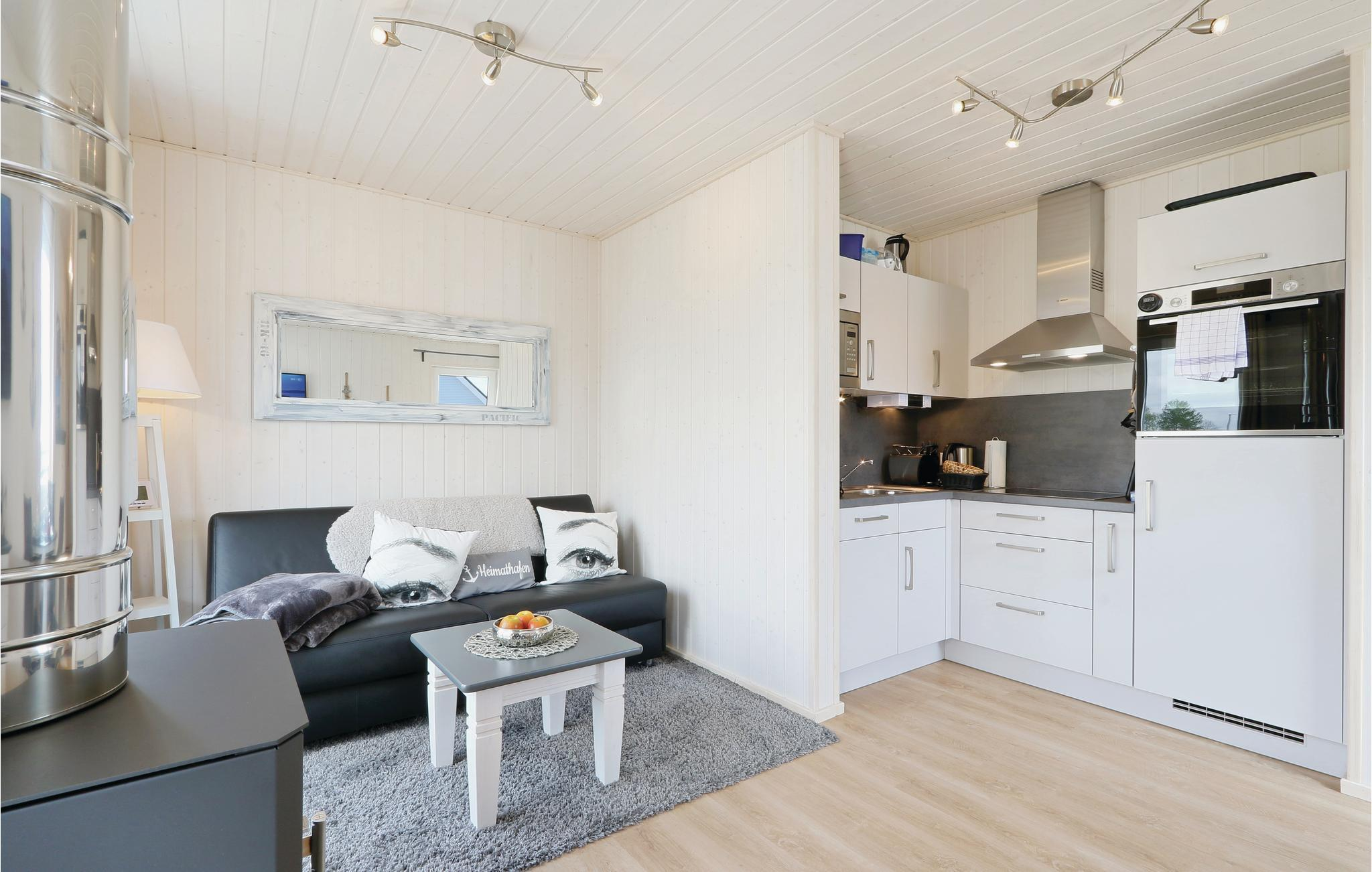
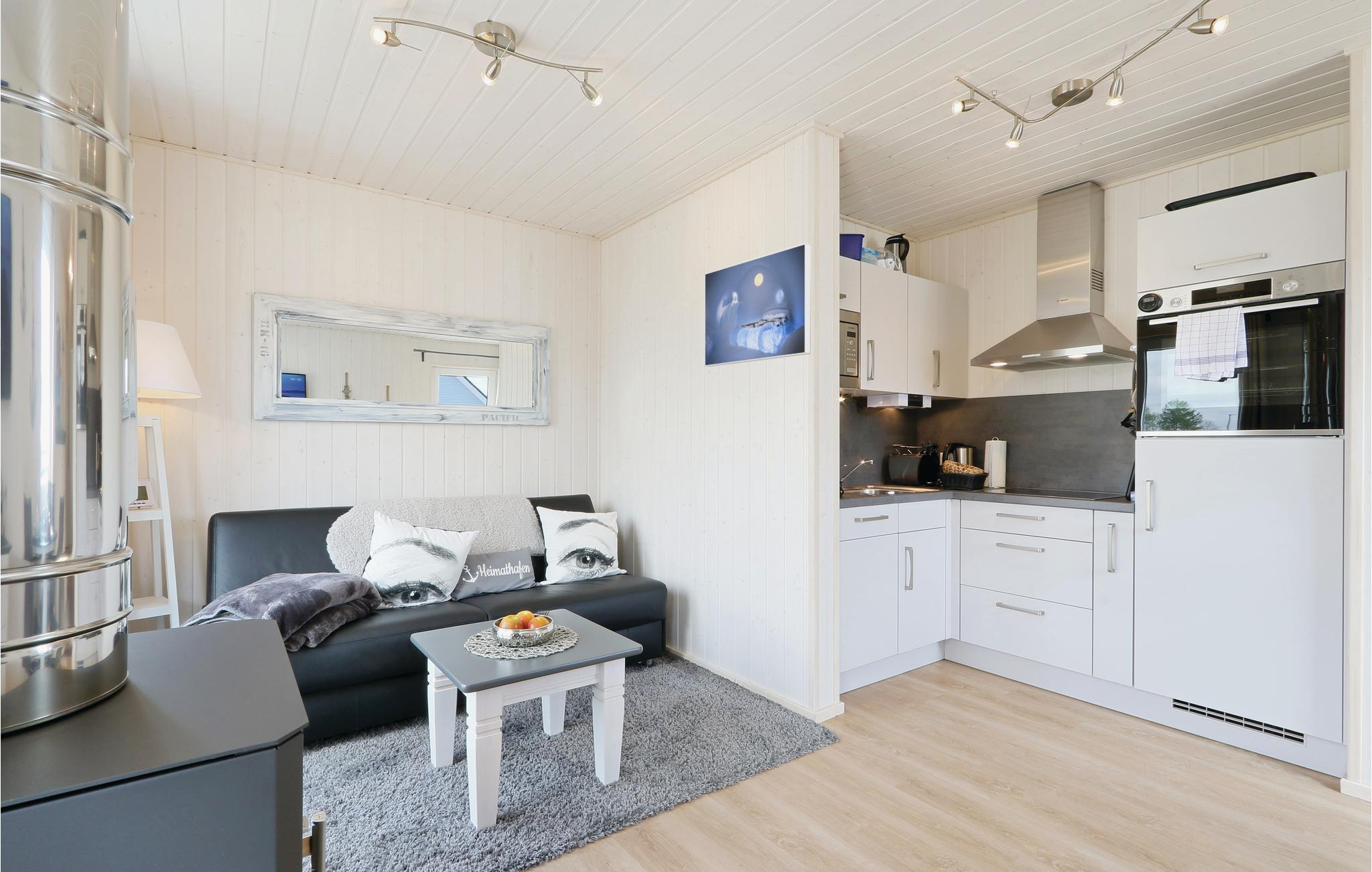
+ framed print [704,242,811,367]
